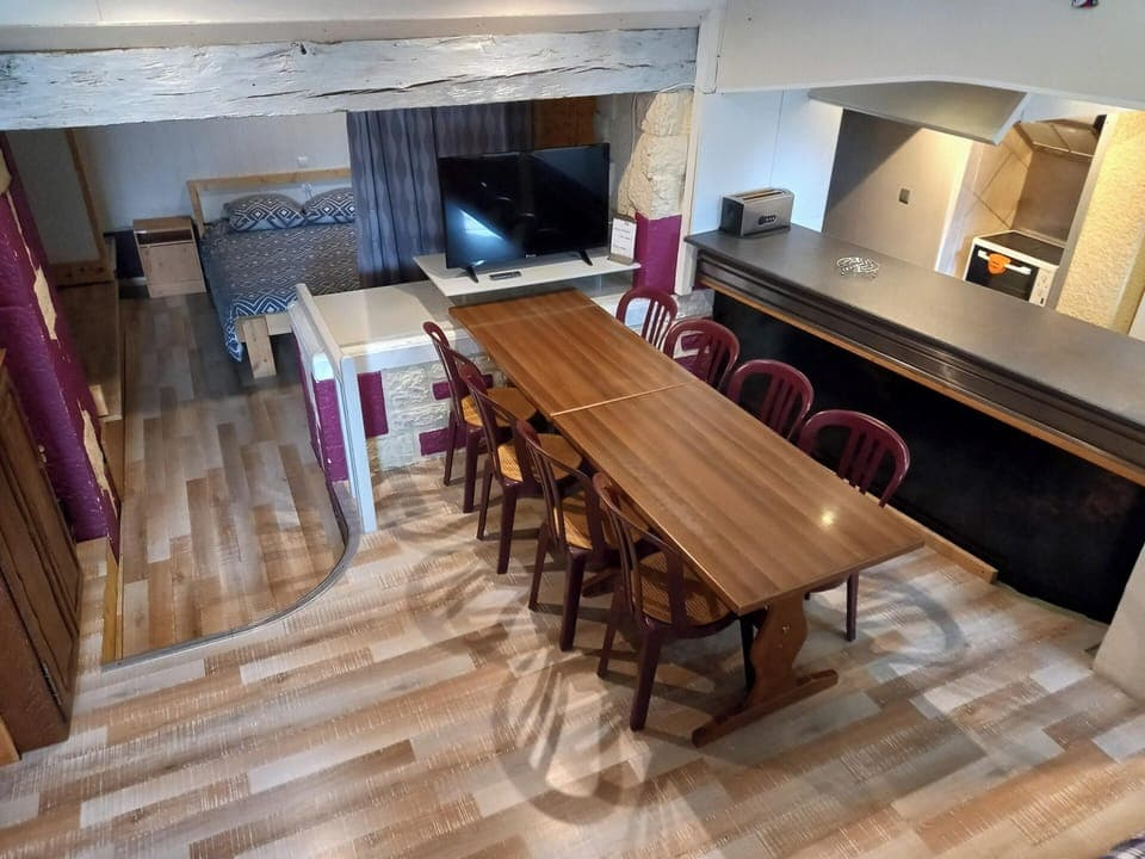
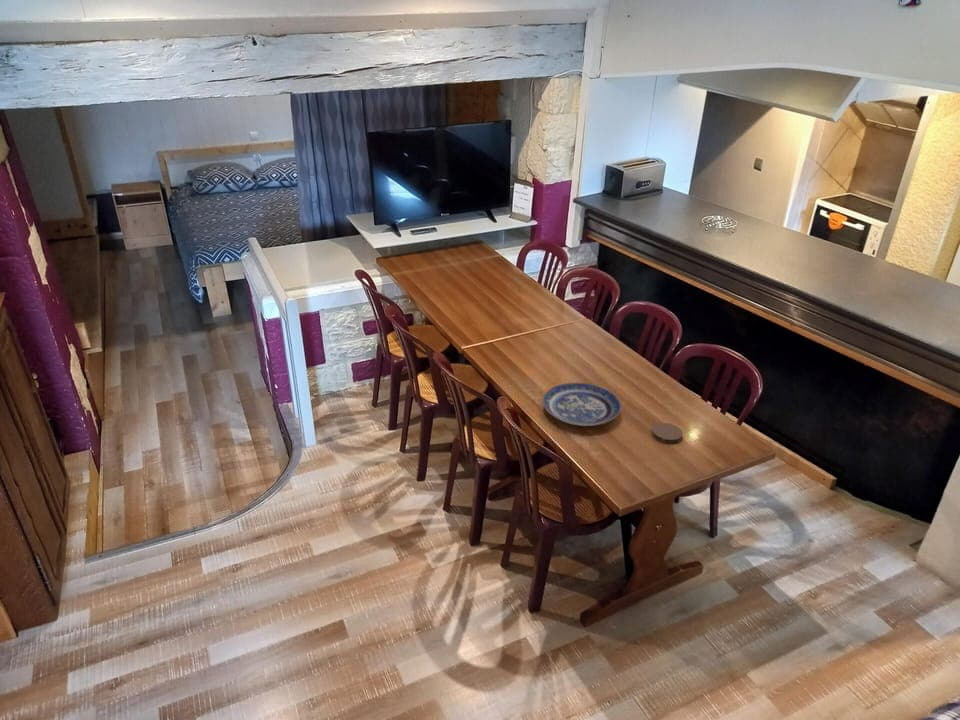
+ coaster [651,422,684,444]
+ plate [542,382,622,427]
